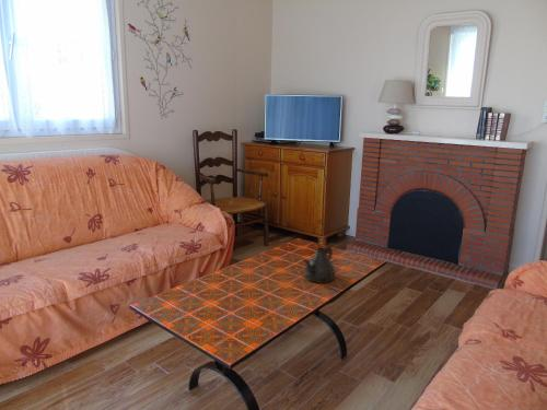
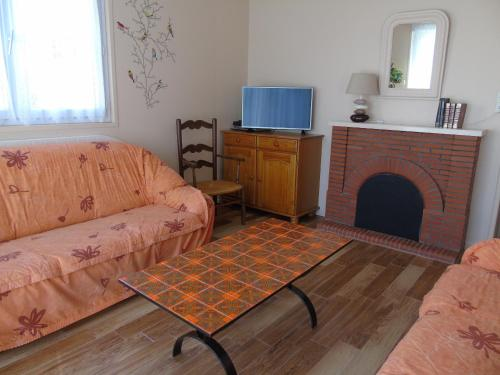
- teapot [301,244,337,284]
